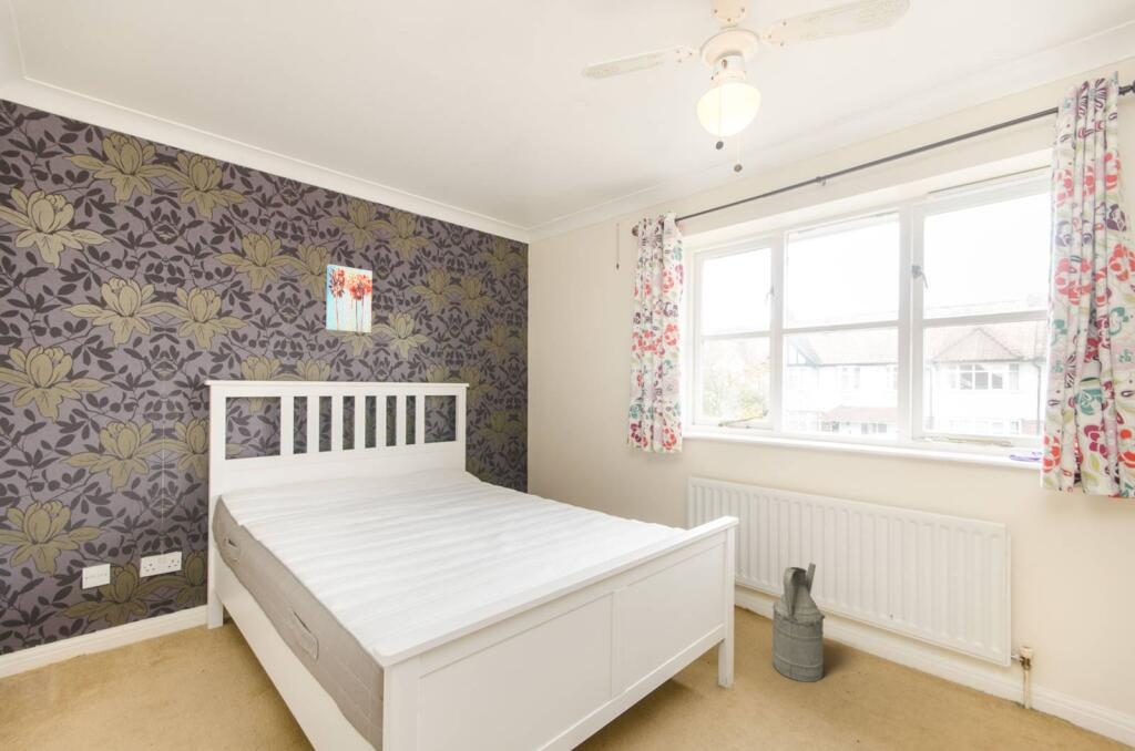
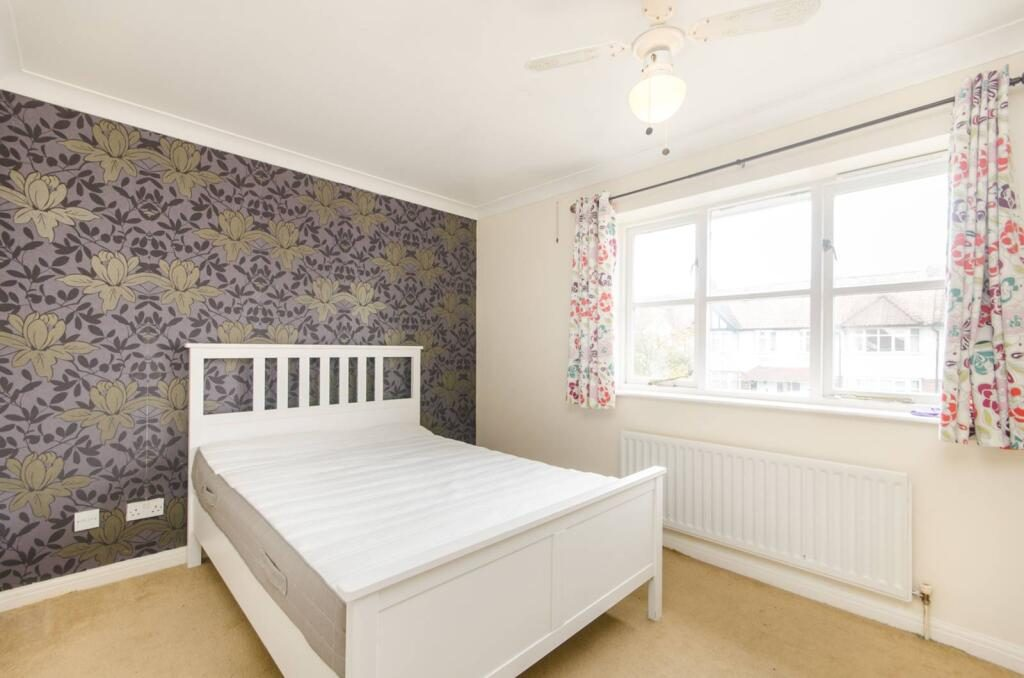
- watering can [771,562,827,683]
- wall art [325,264,374,335]
